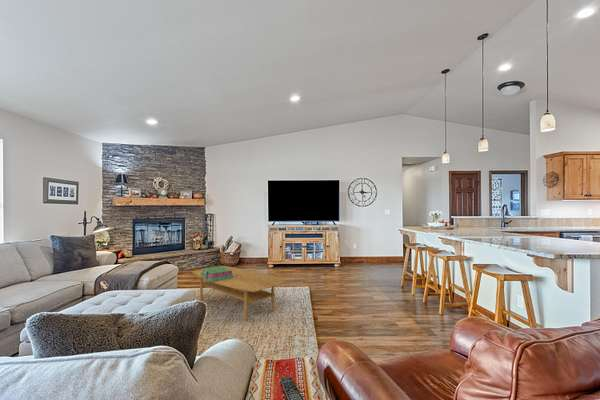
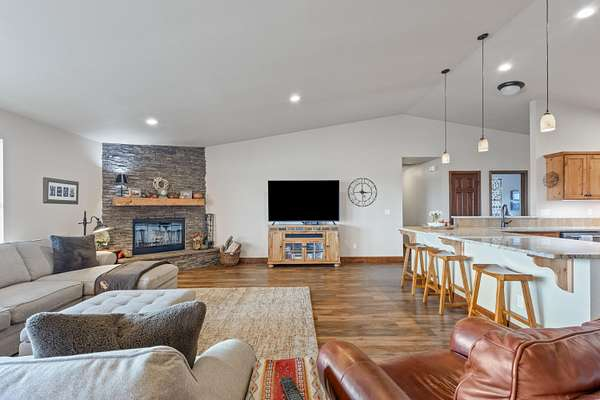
- stack of books [201,265,233,282]
- coffee table [192,265,285,322]
